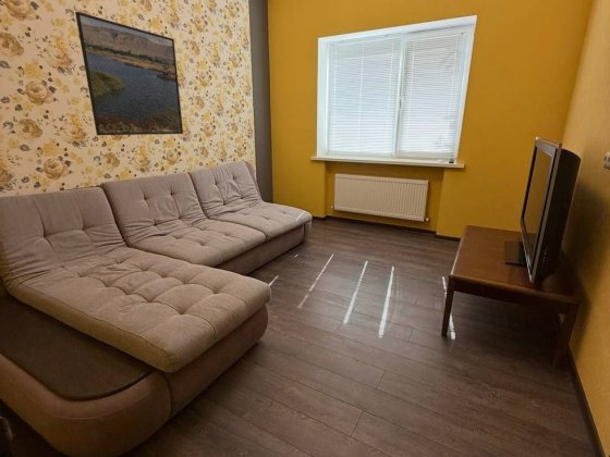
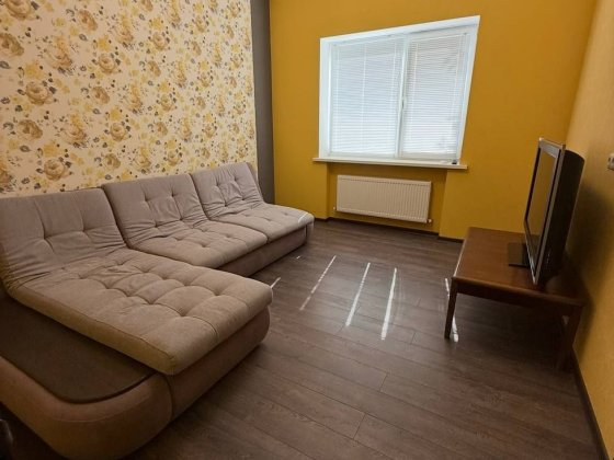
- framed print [74,11,184,136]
